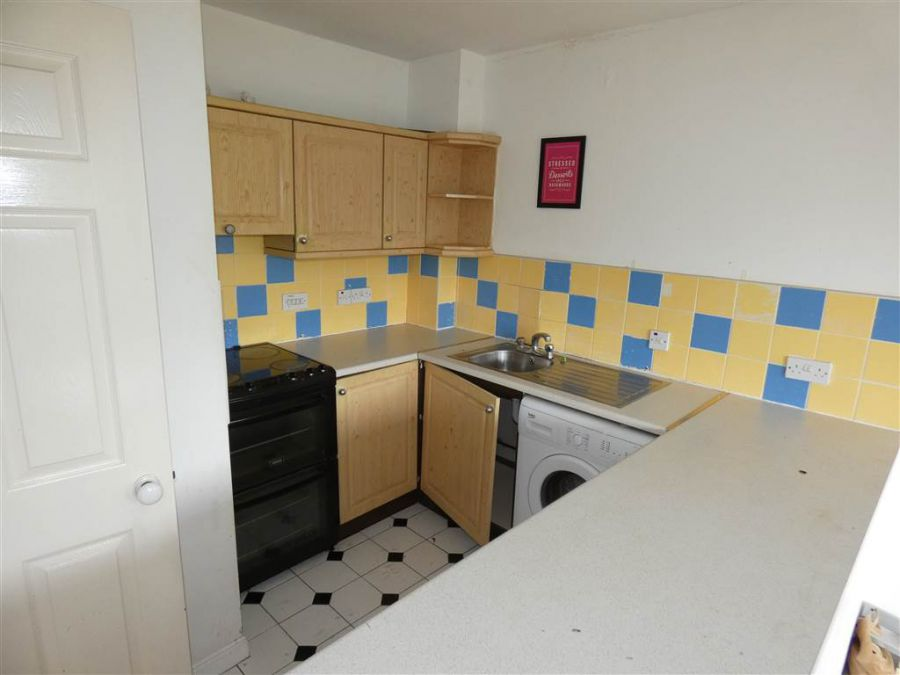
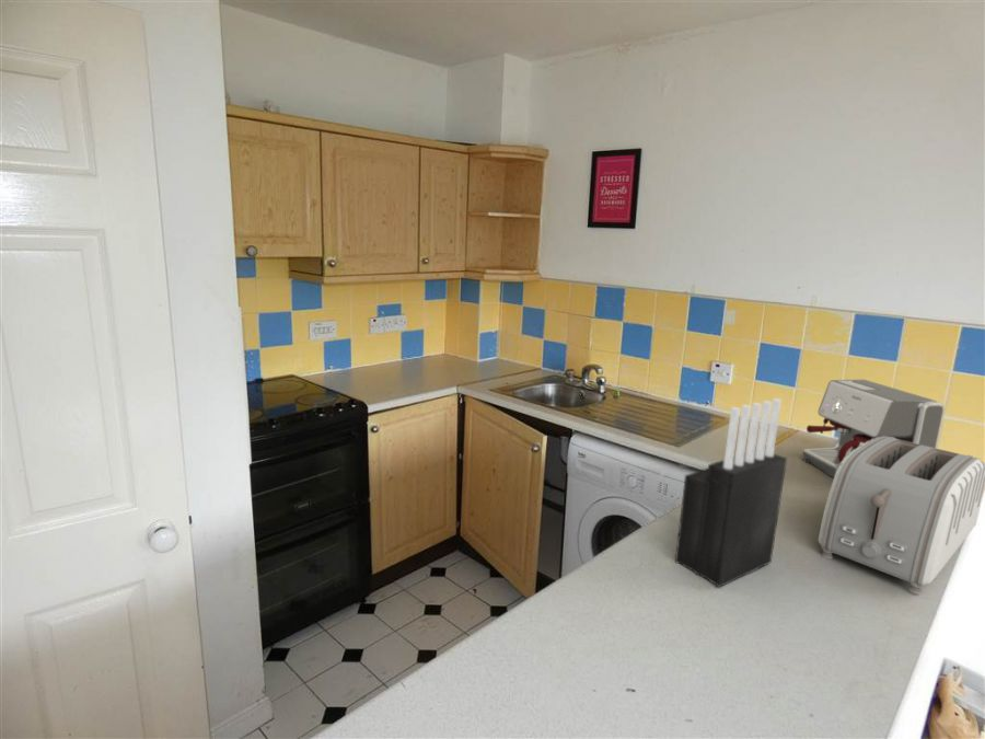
+ knife block [674,397,788,588]
+ toaster [818,436,985,596]
+ coffee maker [801,379,946,480]
